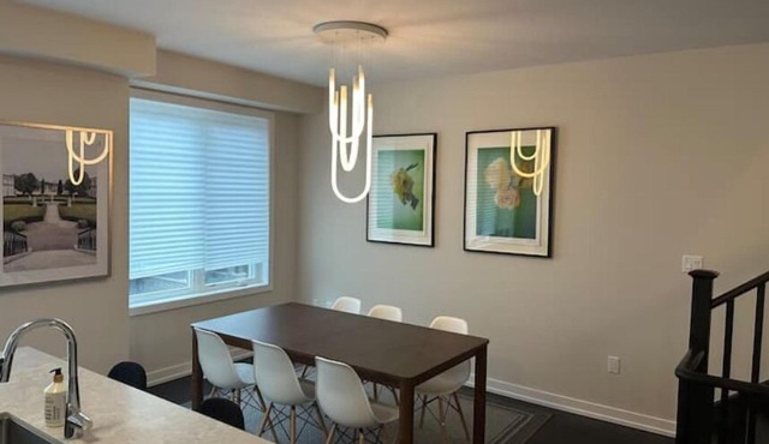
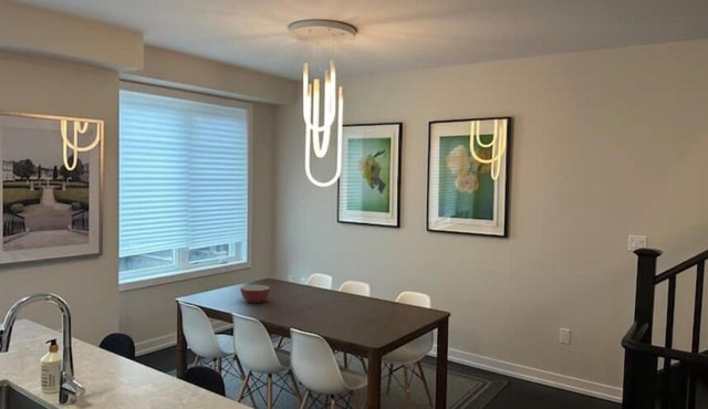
+ bowl [239,284,271,304]
